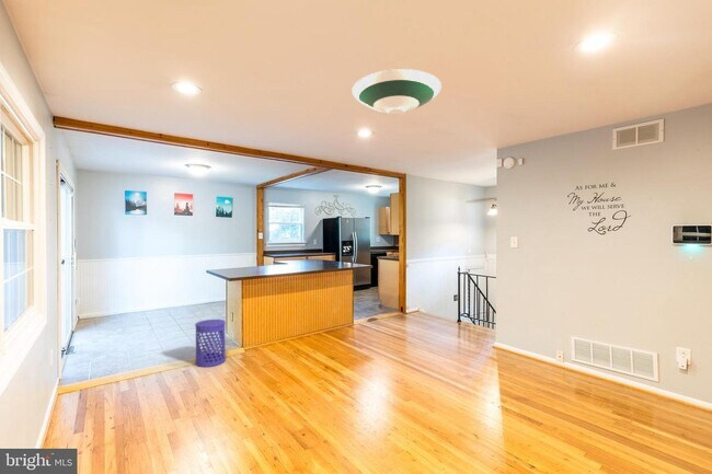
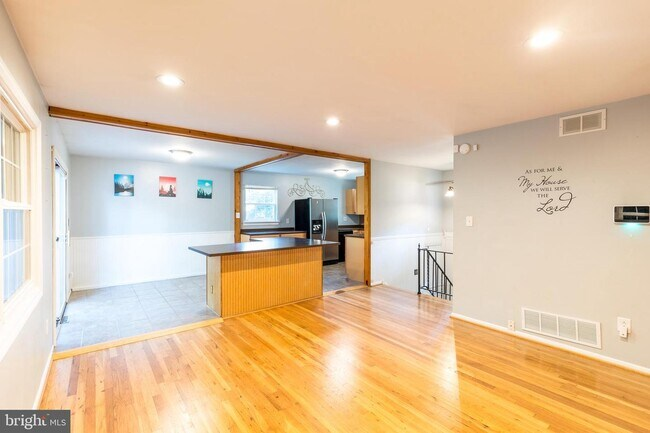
- waste bin [194,319,227,368]
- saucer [351,68,443,116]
